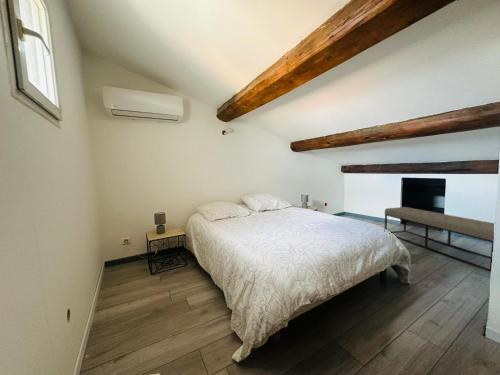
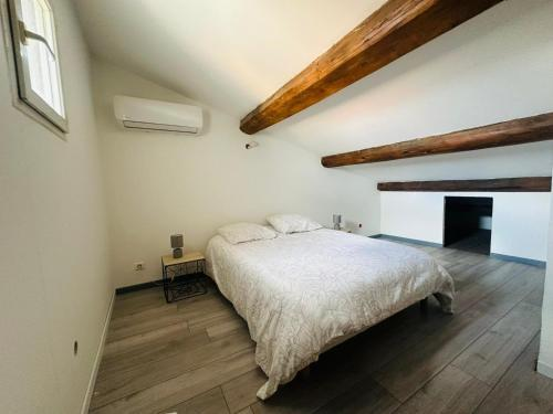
- bench [384,206,495,273]
